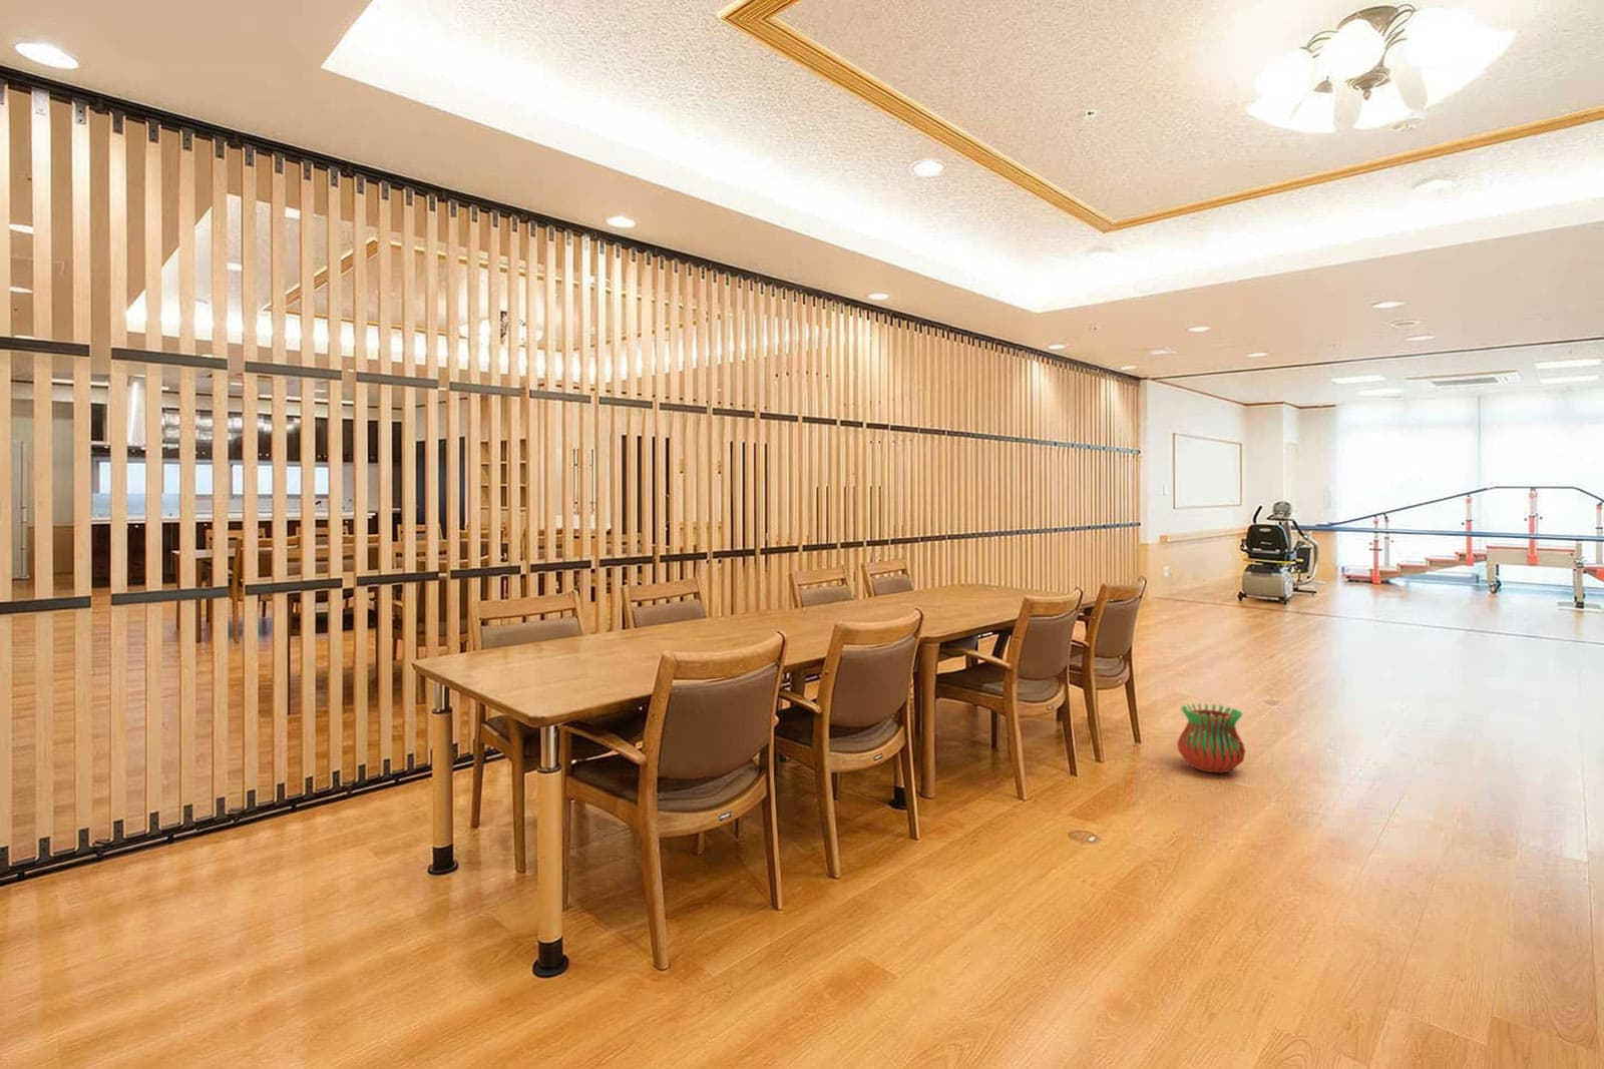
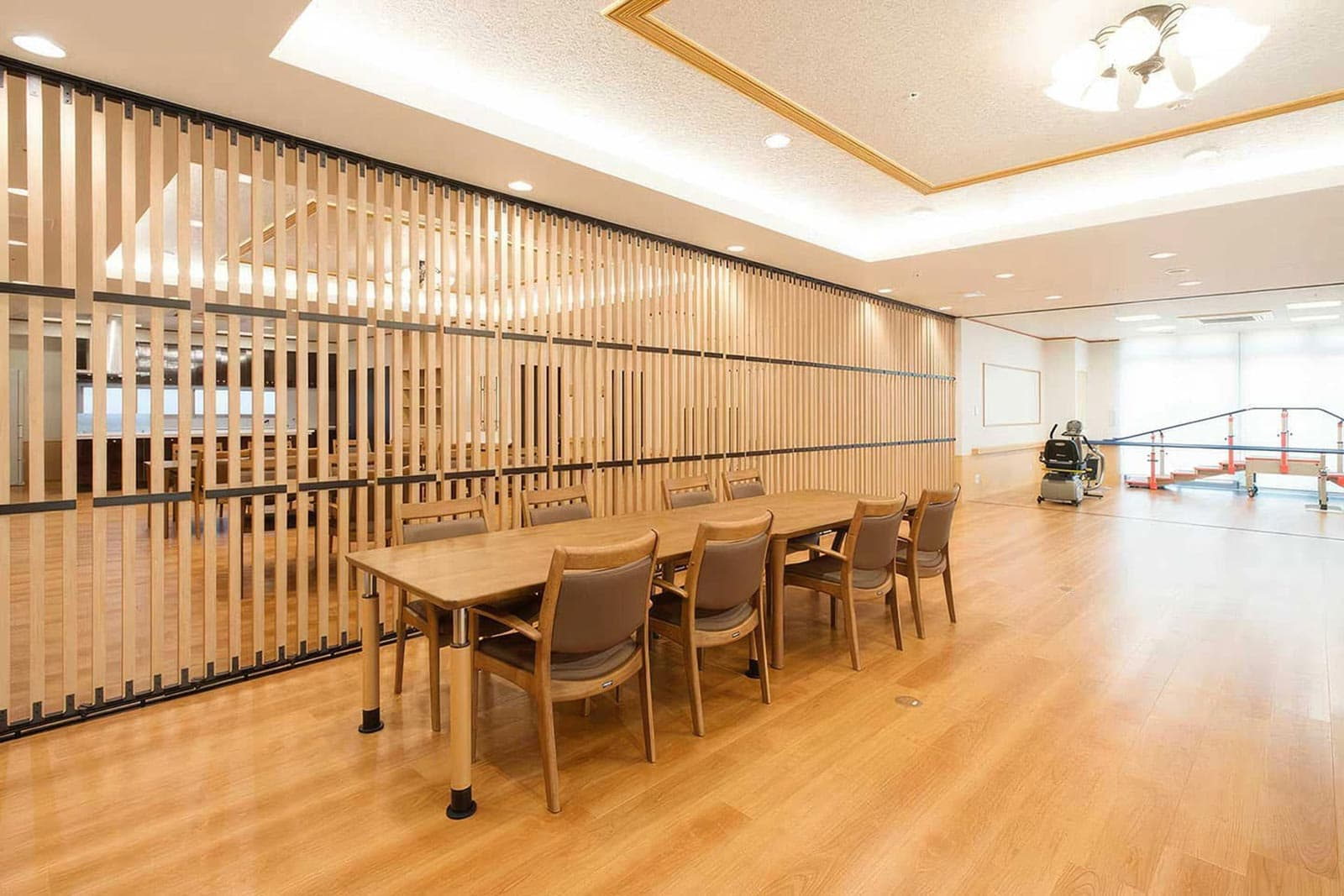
- vase [1176,703,1246,773]
